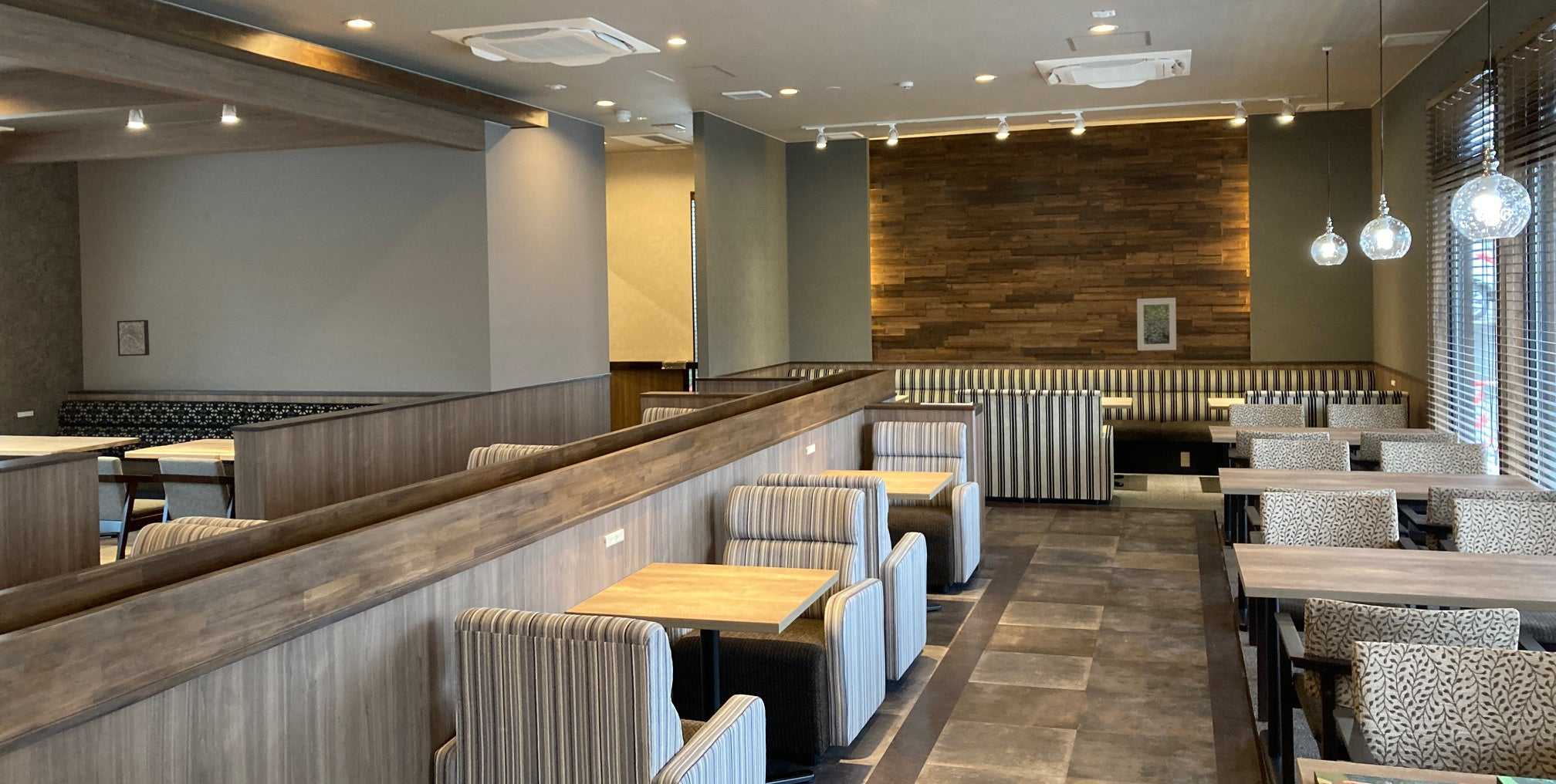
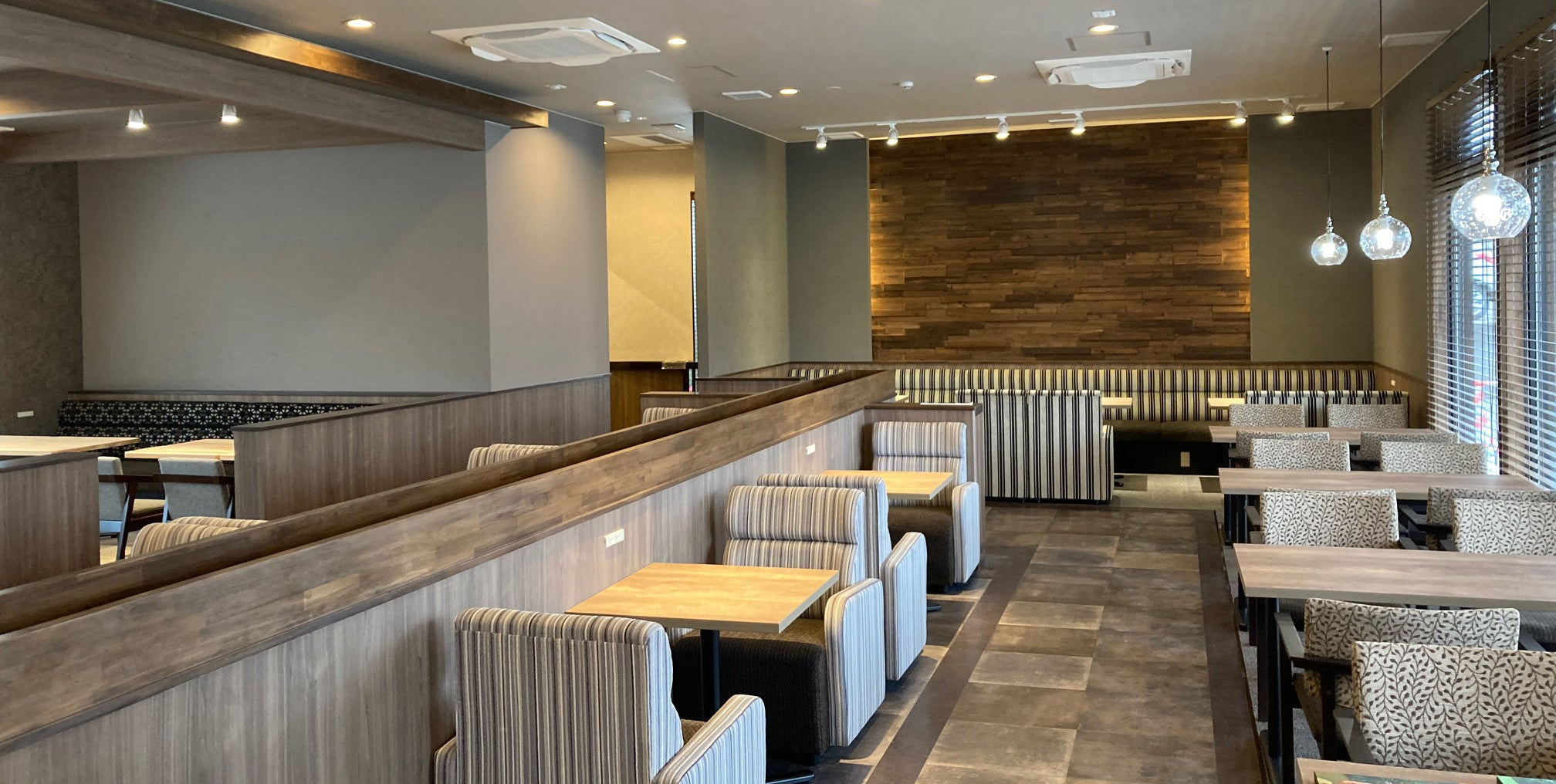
- wall art [117,319,150,357]
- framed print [1136,297,1177,351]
